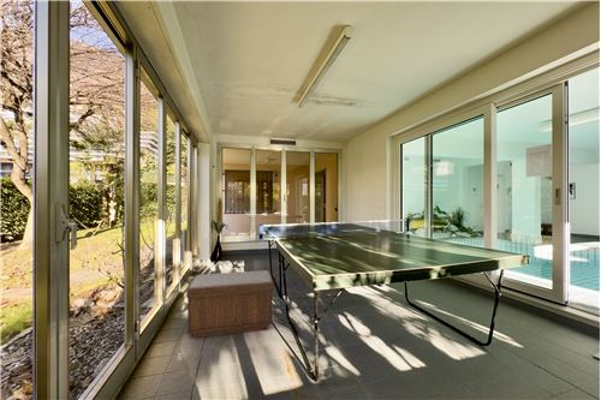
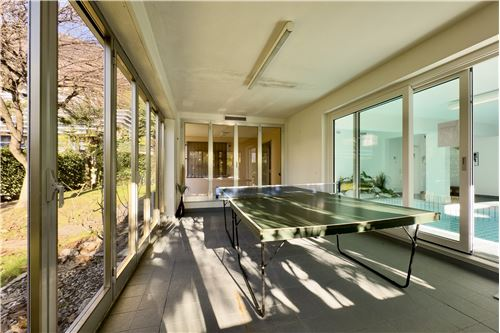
- bench [185,269,274,339]
